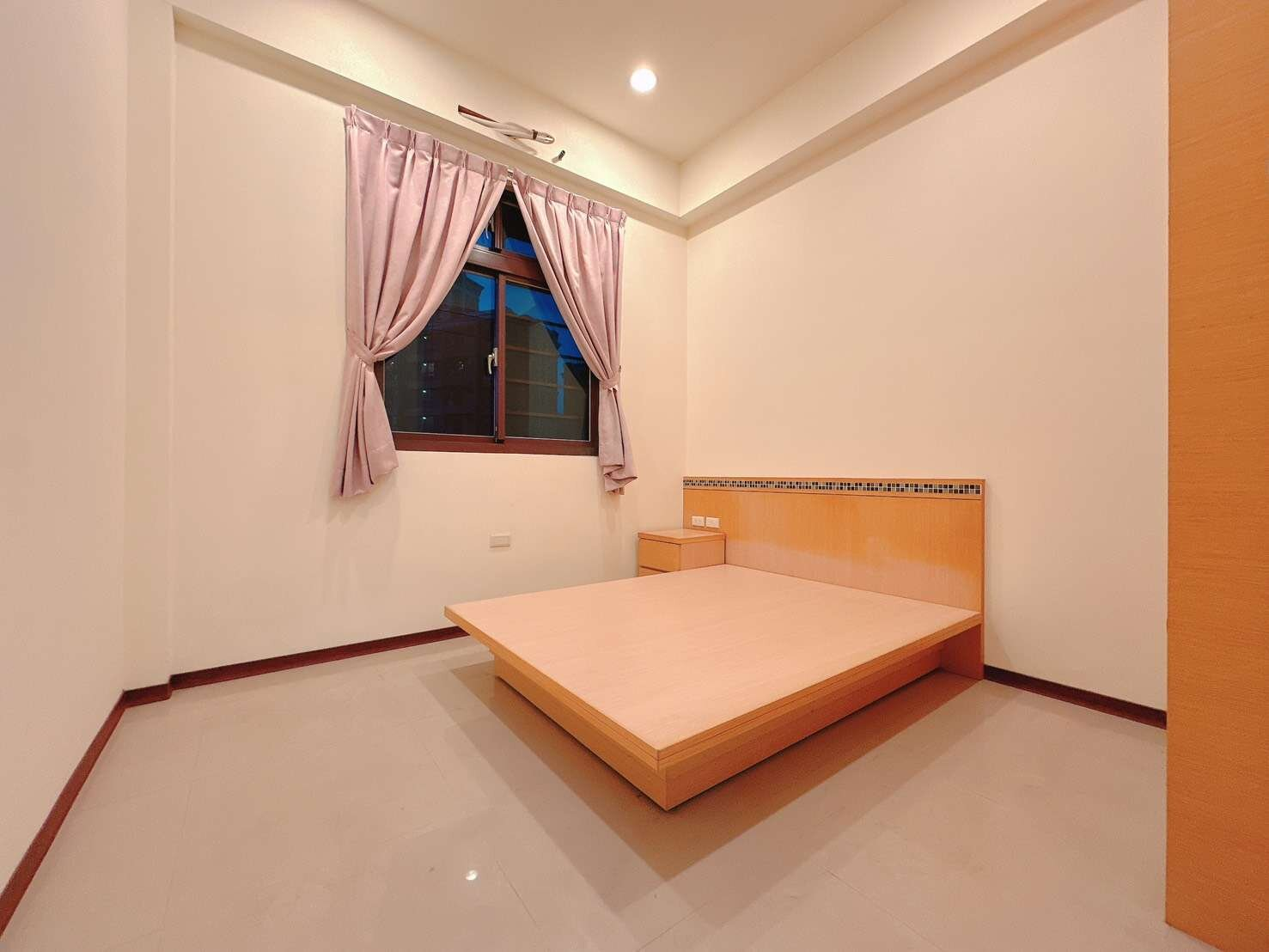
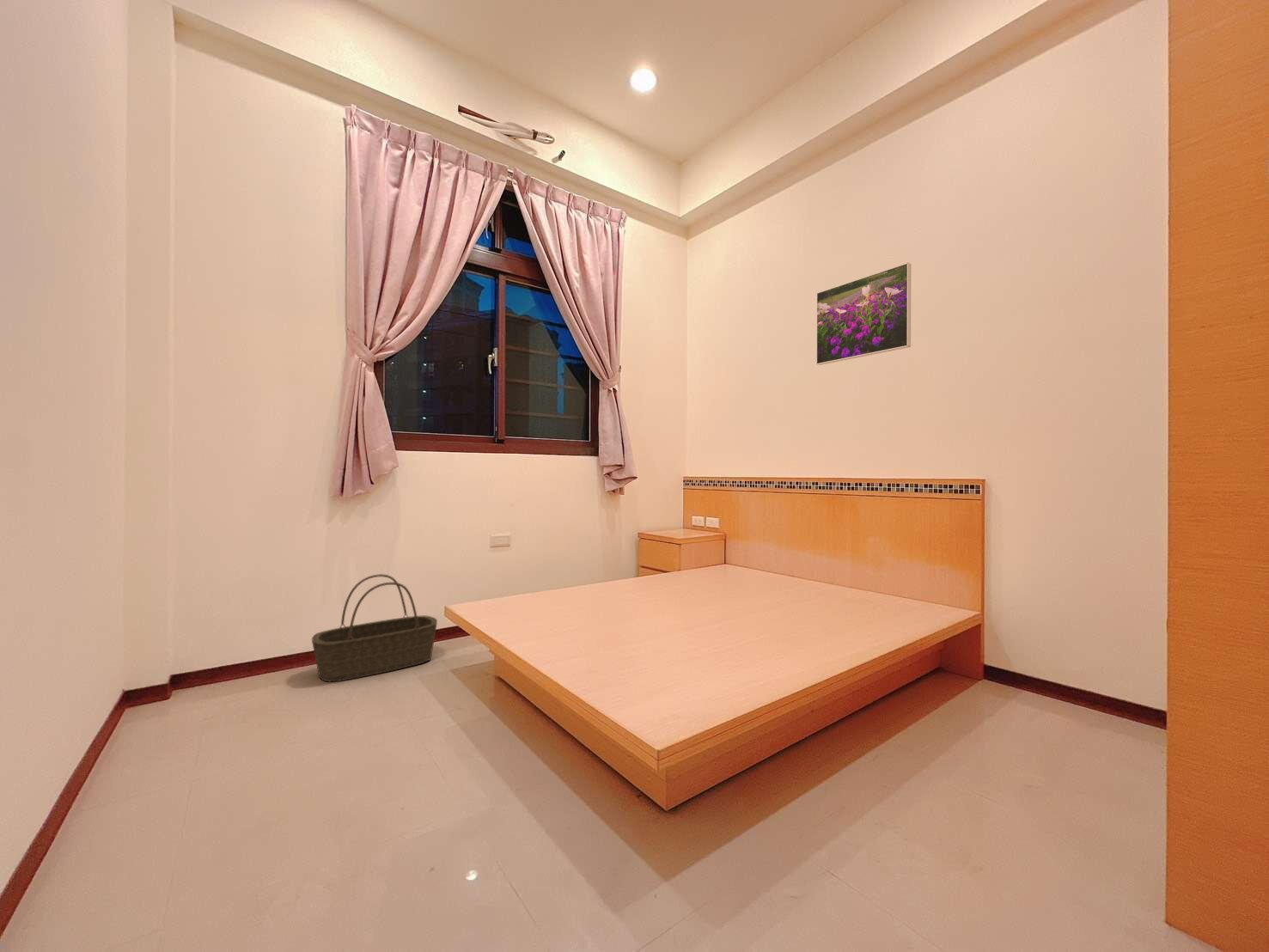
+ basket [311,573,438,683]
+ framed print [815,262,912,366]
